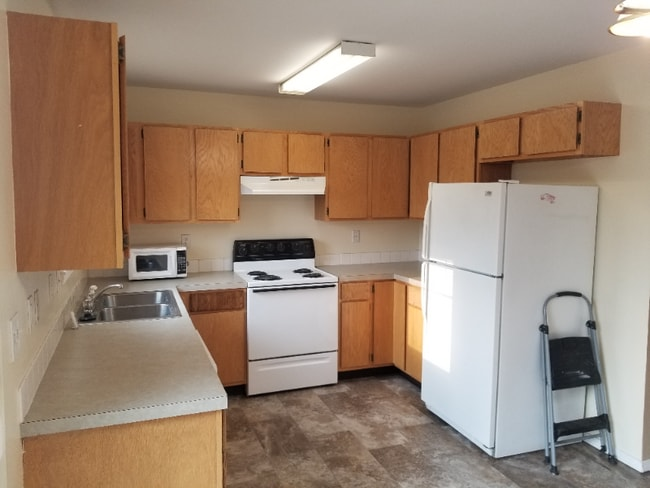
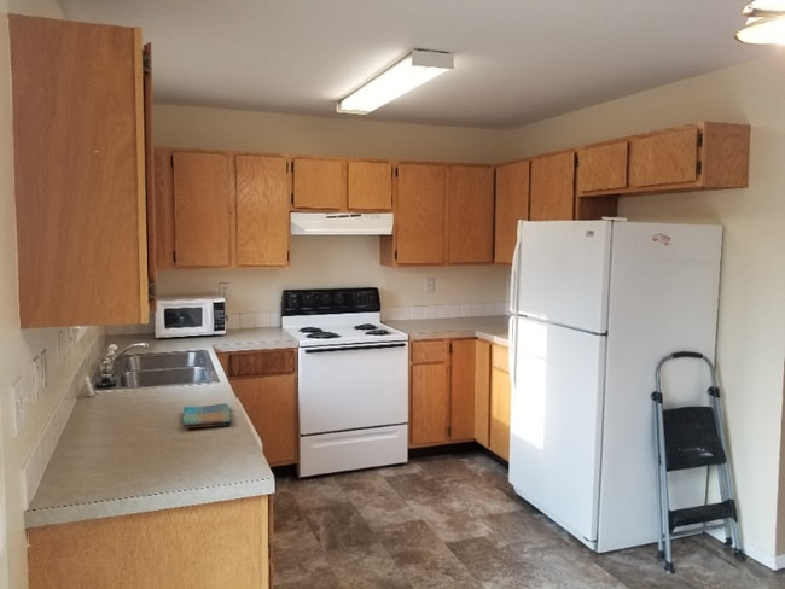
+ dish towel [182,402,233,430]
